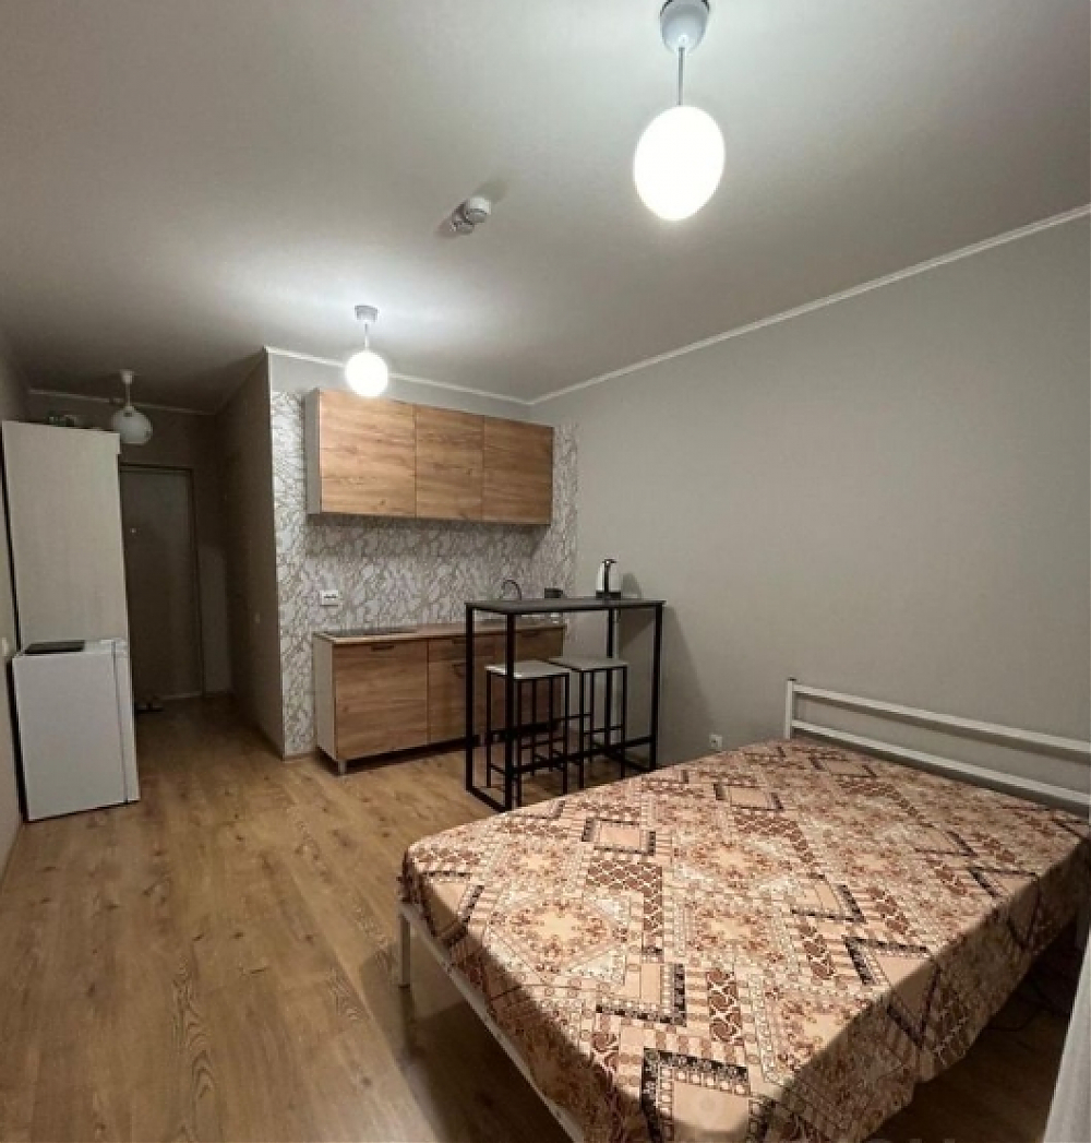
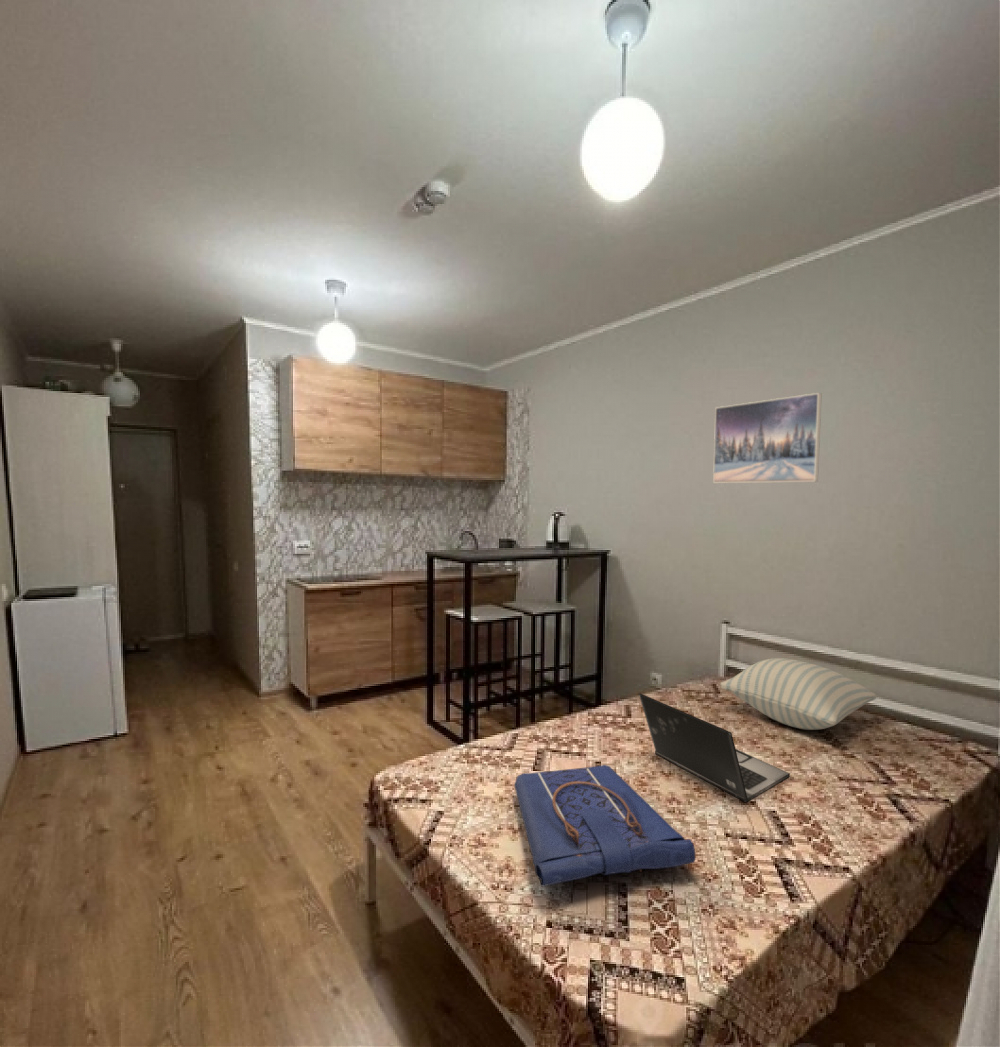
+ pillow [720,657,878,731]
+ laptop [638,692,791,803]
+ tote bag [513,764,696,888]
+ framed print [712,392,823,484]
